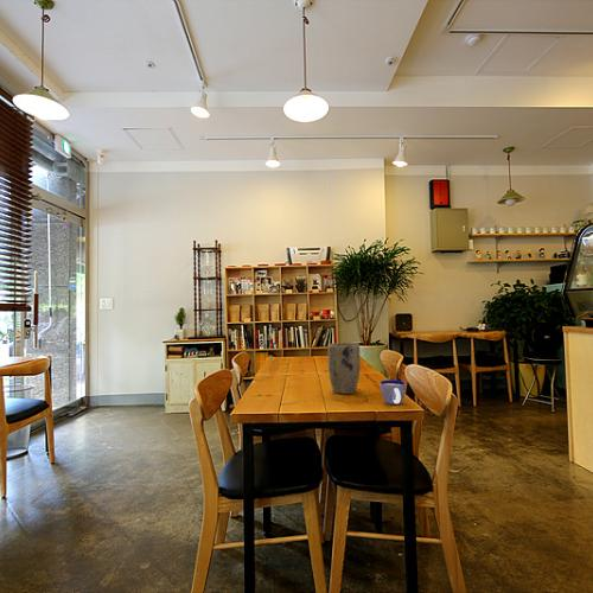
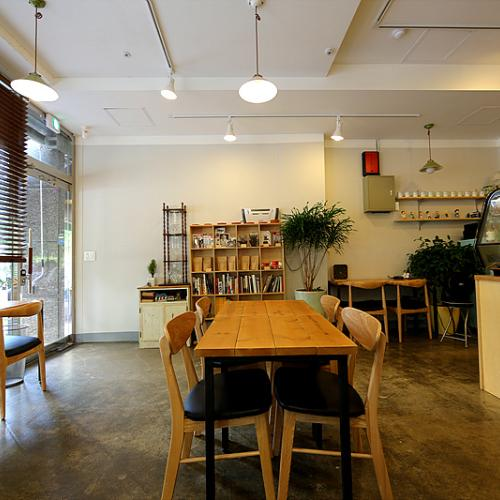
- cup [380,380,407,406]
- plant pot [326,342,362,395]
